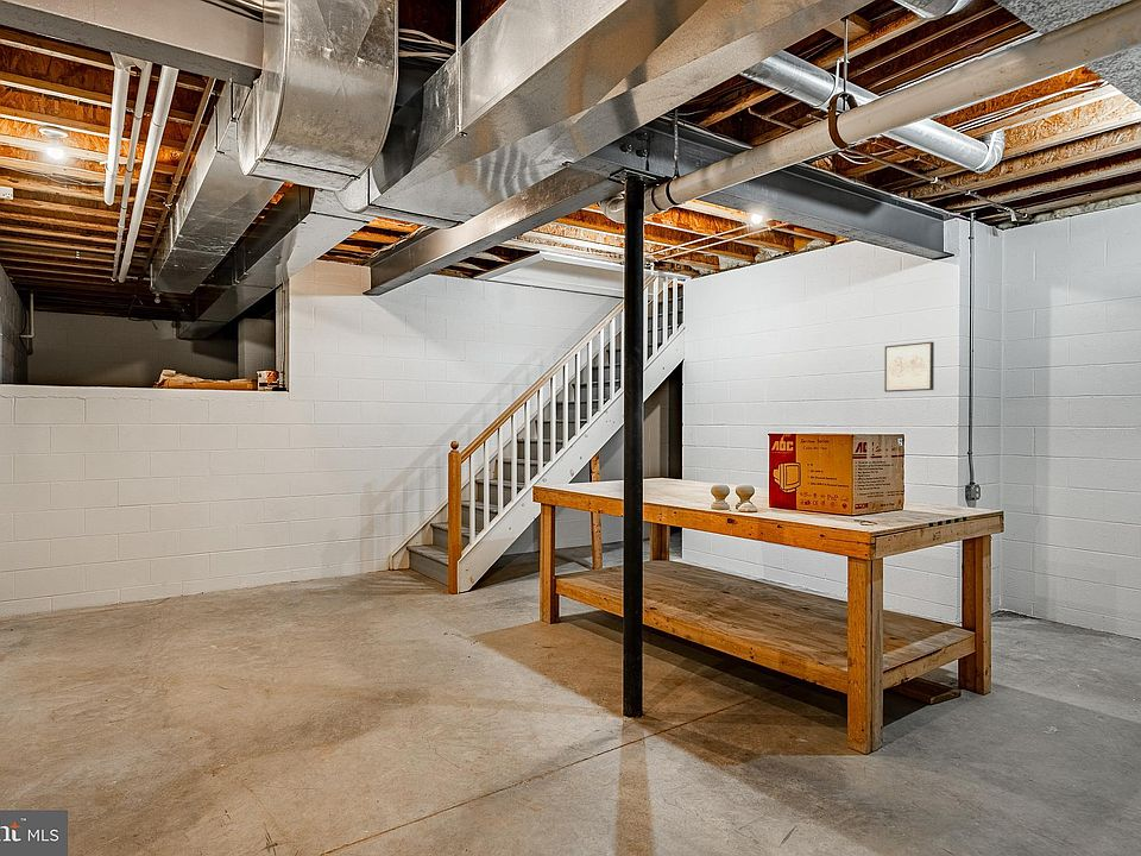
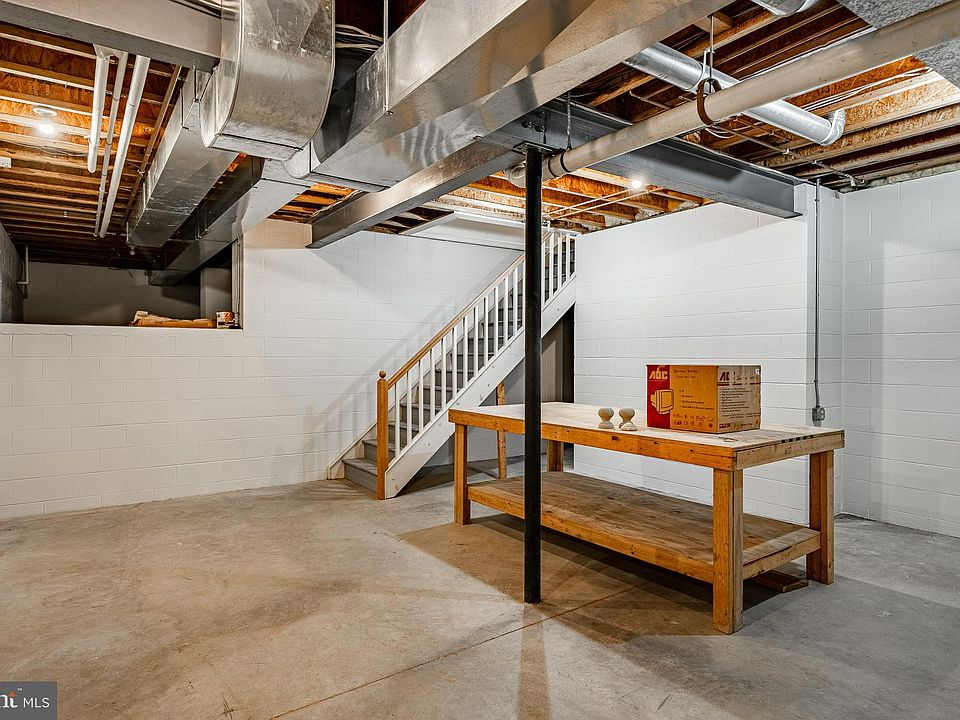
- wall art [883,341,935,394]
